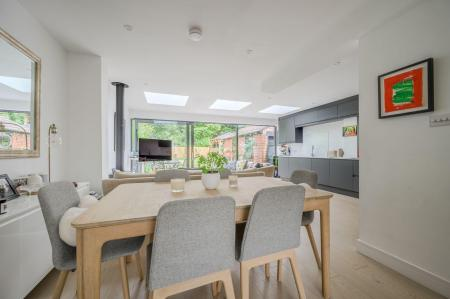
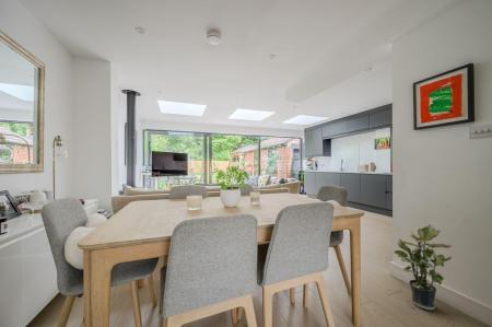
+ potted plant [393,223,454,311]
